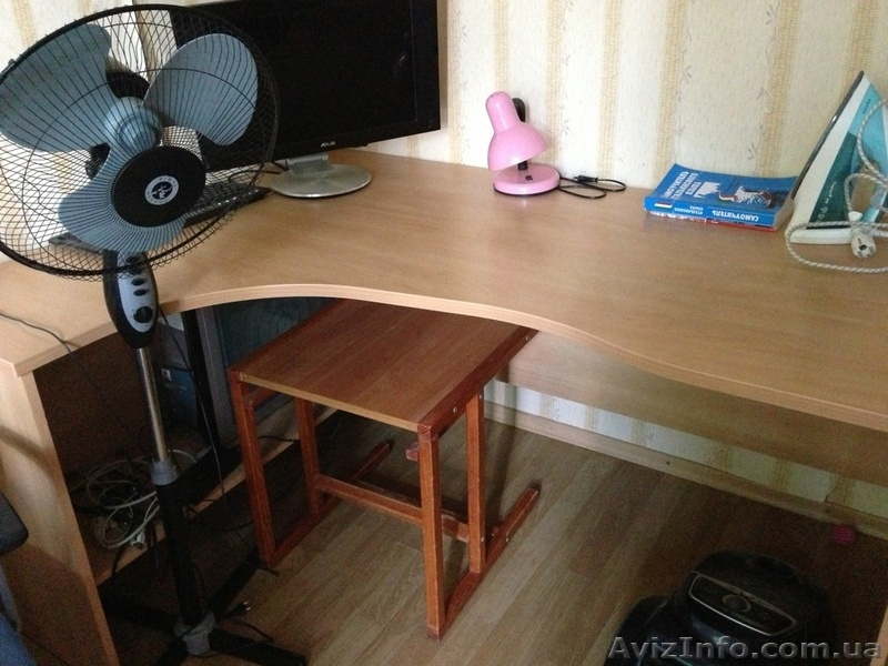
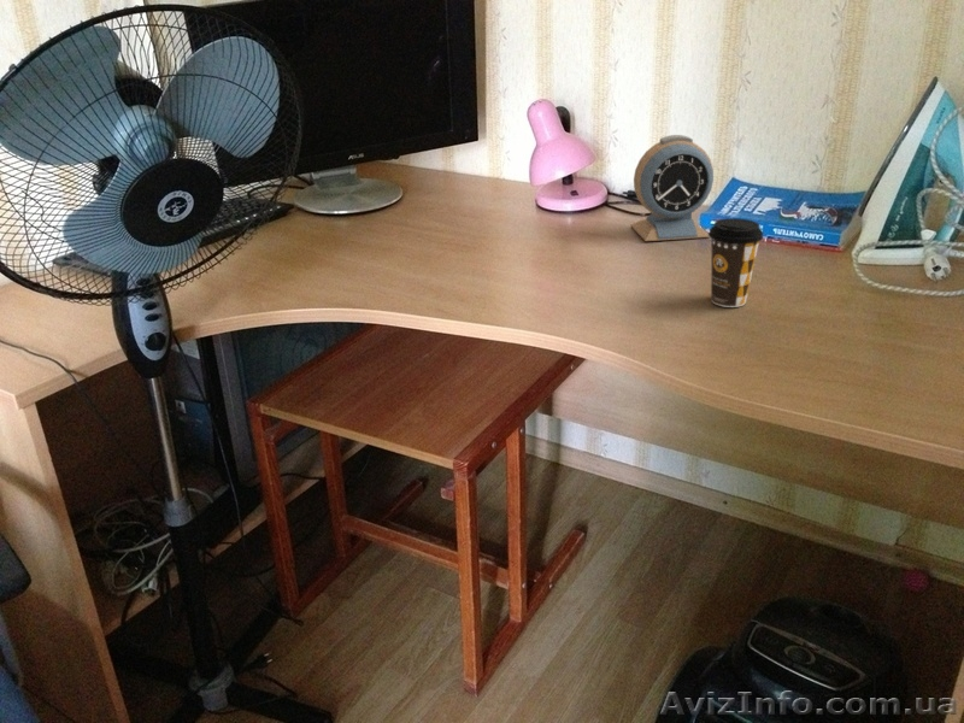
+ coffee cup [707,217,764,308]
+ alarm clock [629,134,715,242]
